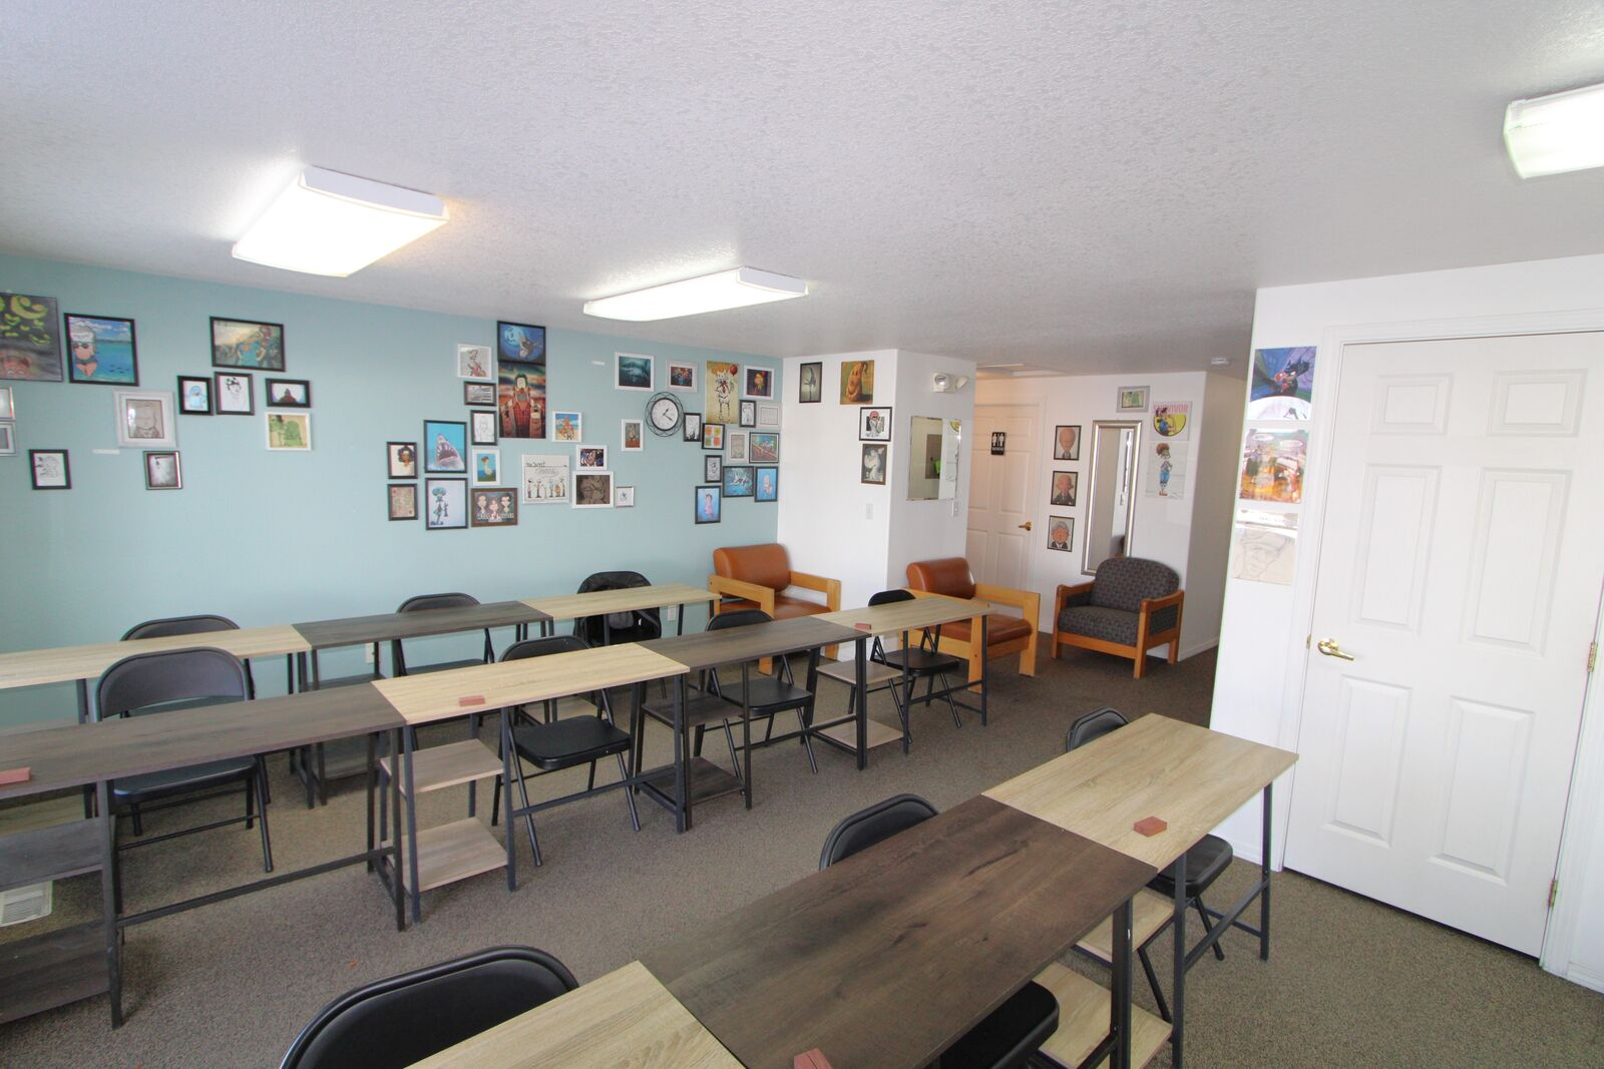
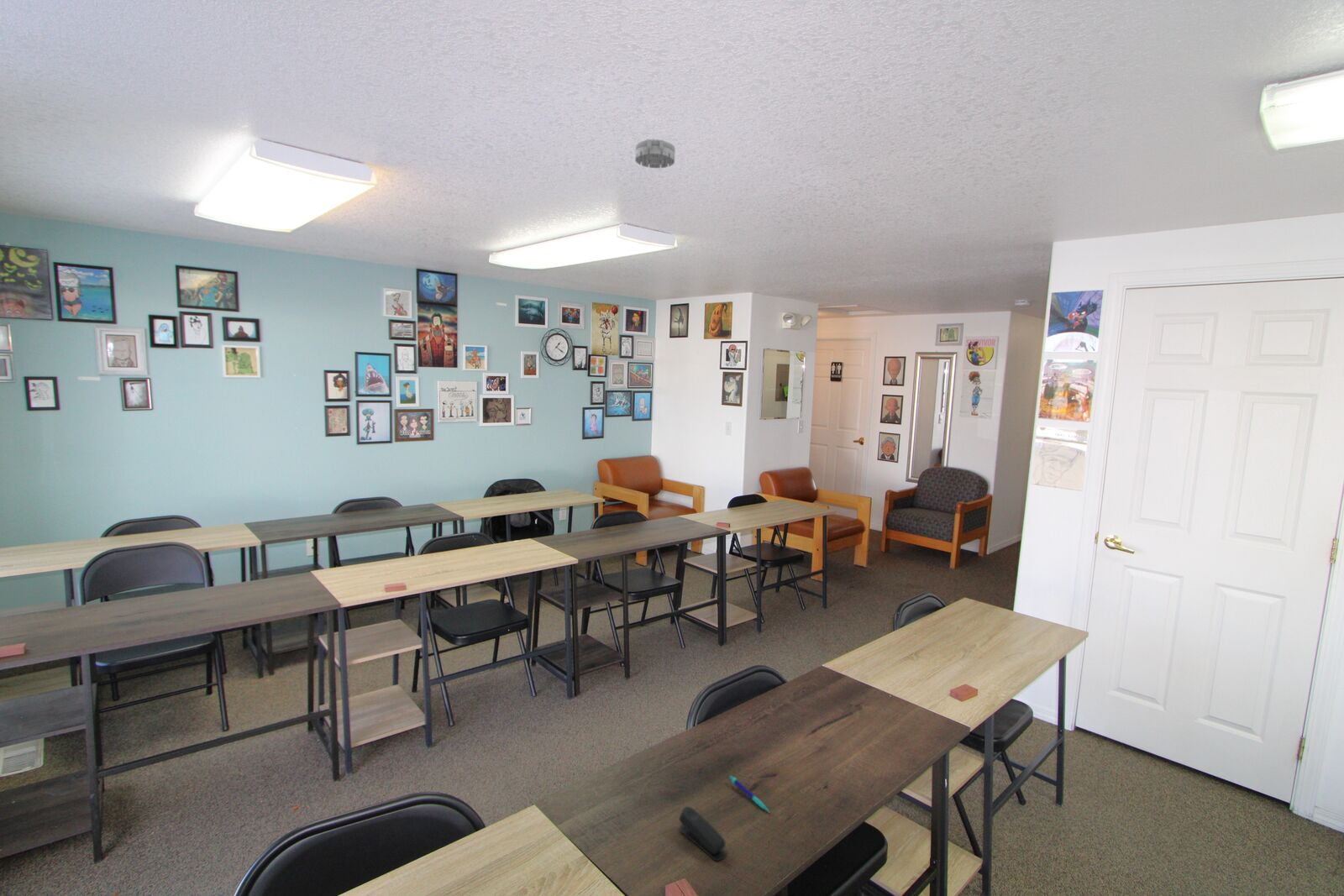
+ pen [728,775,770,813]
+ smoke detector [634,139,676,169]
+ stapler [678,806,727,862]
